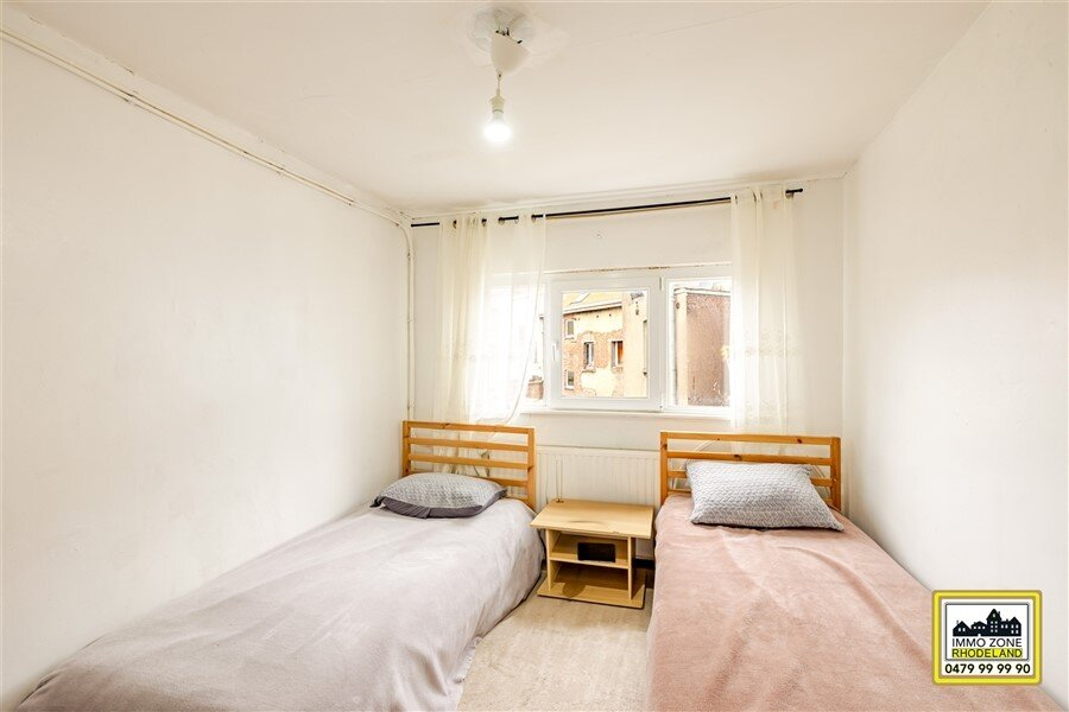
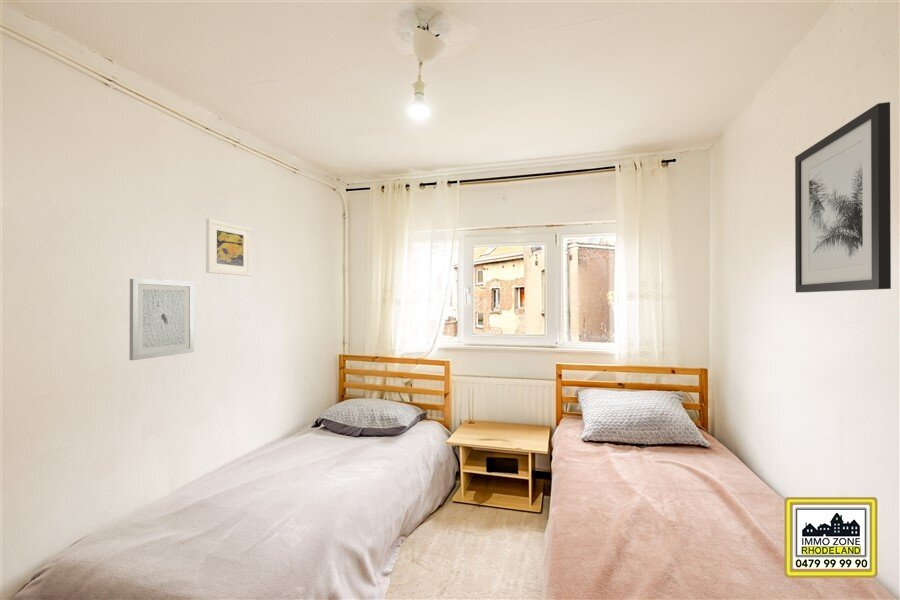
+ wall art [794,101,892,293]
+ wall art [128,278,195,361]
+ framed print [205,218,252,277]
